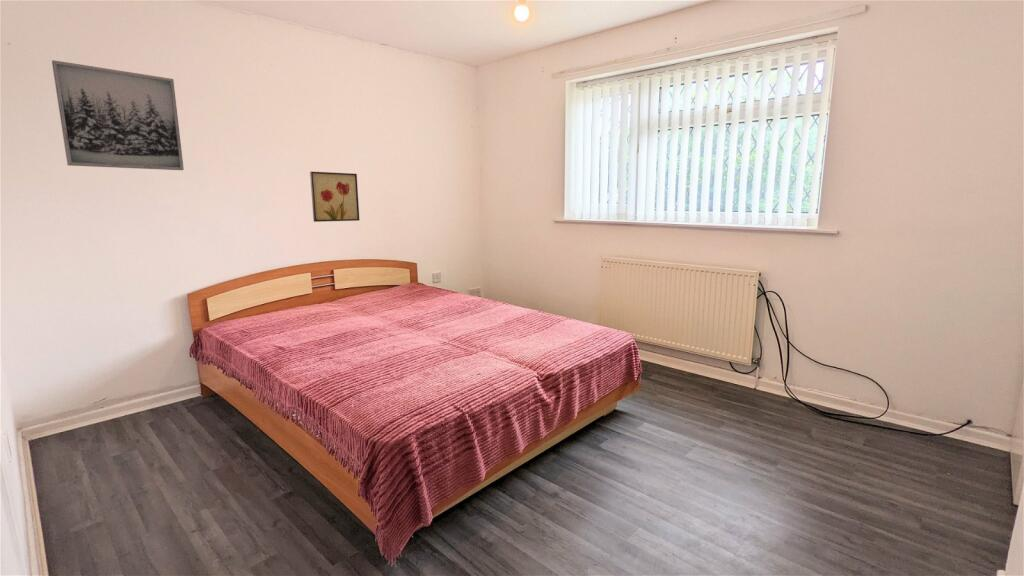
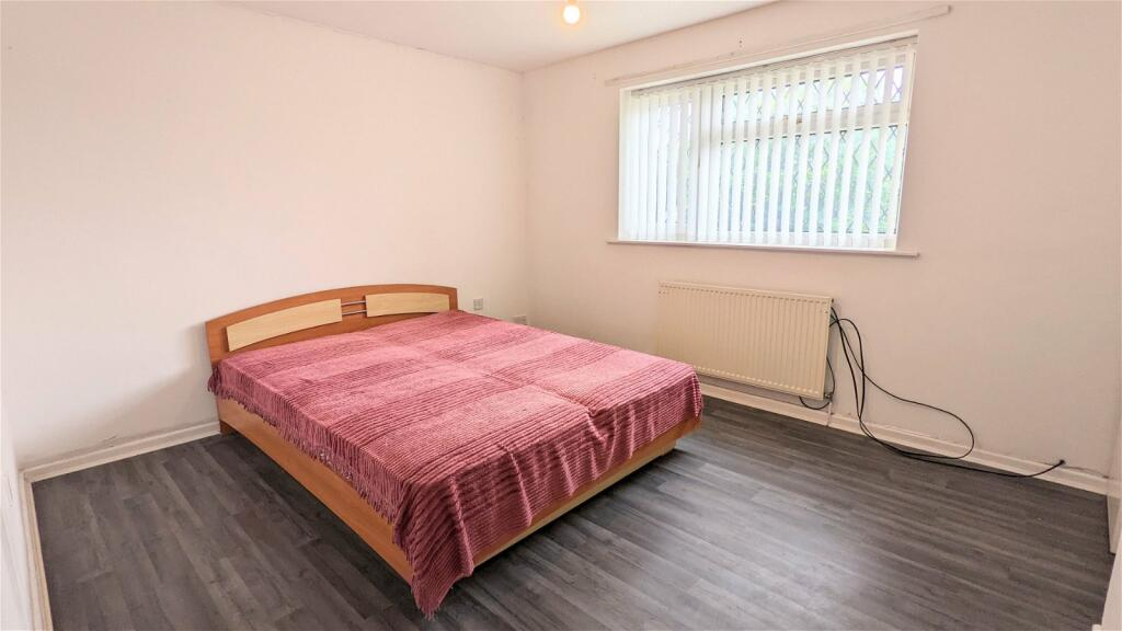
- wall art [309,171,361,223]
- wall art [51,59,185,171]
